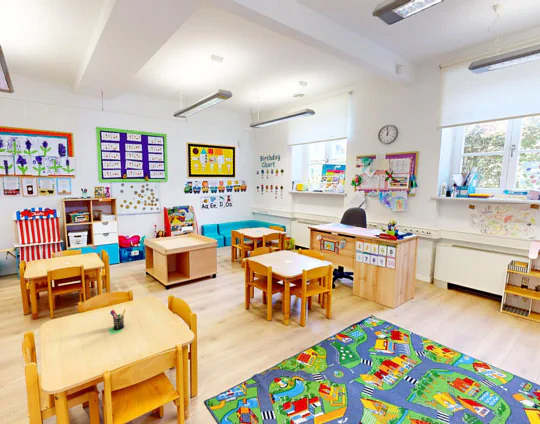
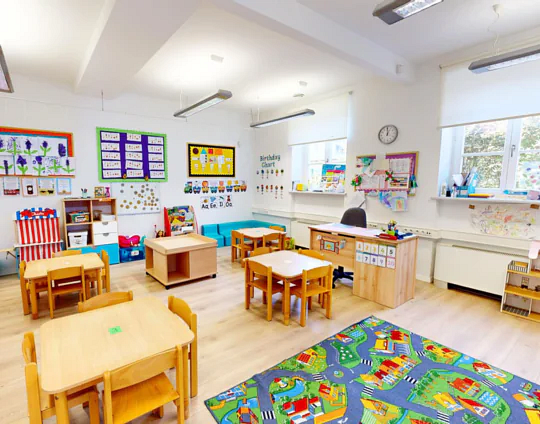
- pen holder [109,308,127,331]
